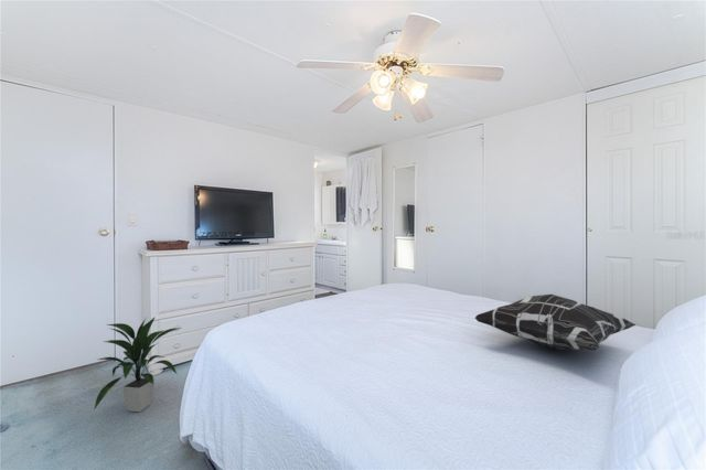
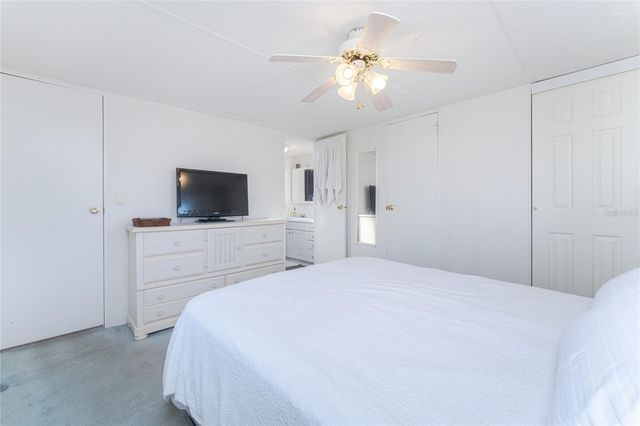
- indoor plant [93,317,182,413]
- decorative pillow [474,293,637,351]
